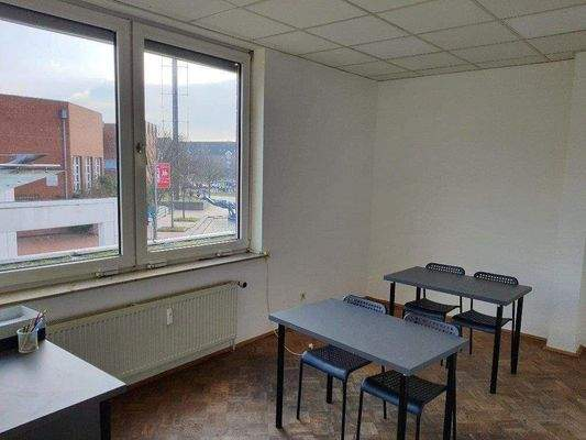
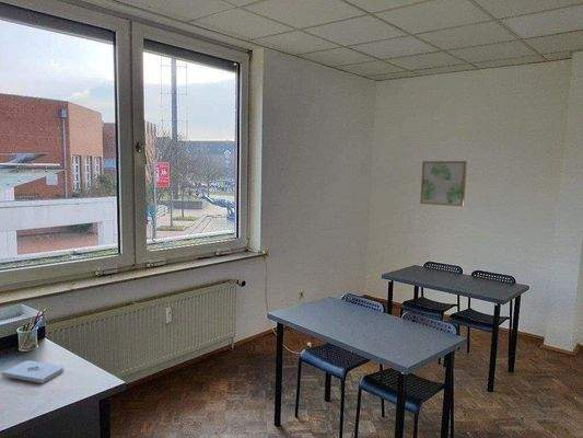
+ wall art [419,160,468,207]
+ notepad [1,359,65,384]
